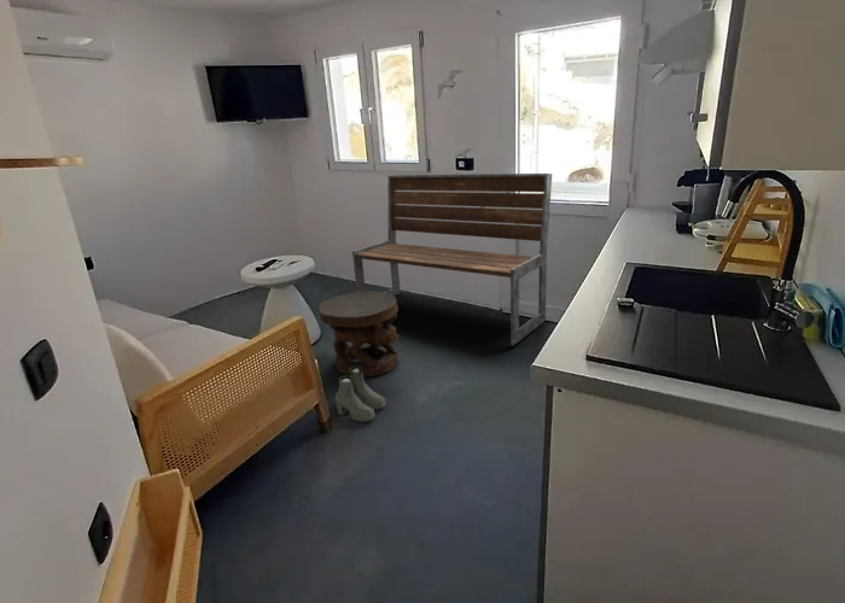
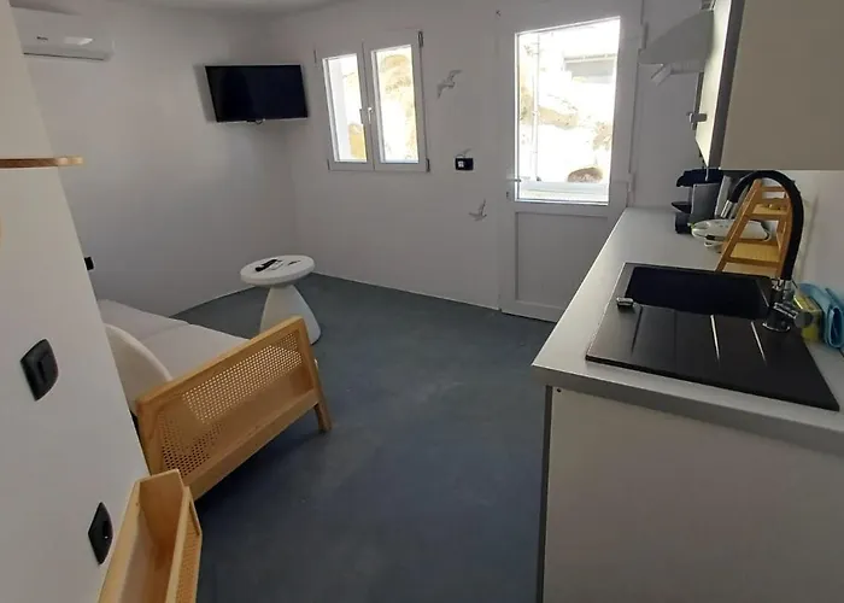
- side table [317,289,400,379]
- bench [351,172,553,347]
- boots [334,367,386,423]
